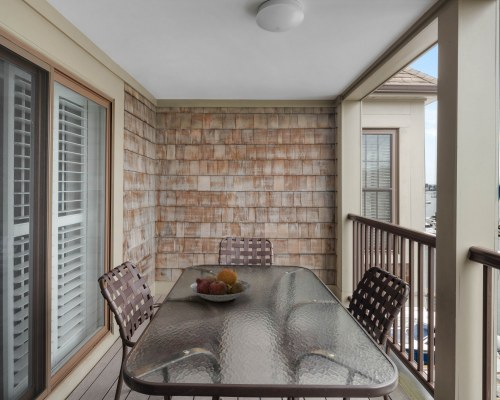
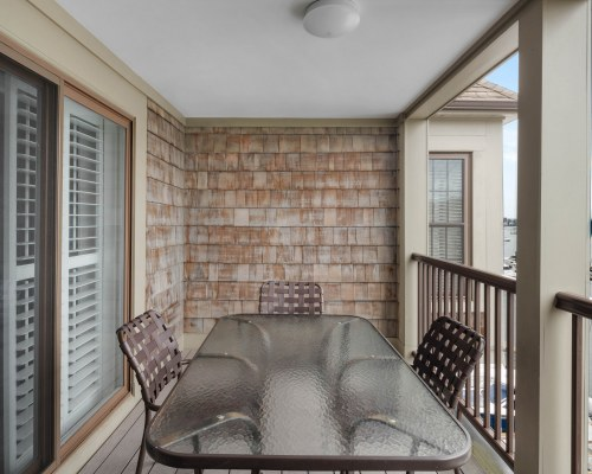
- fruit bowl [188,266,252,303]
